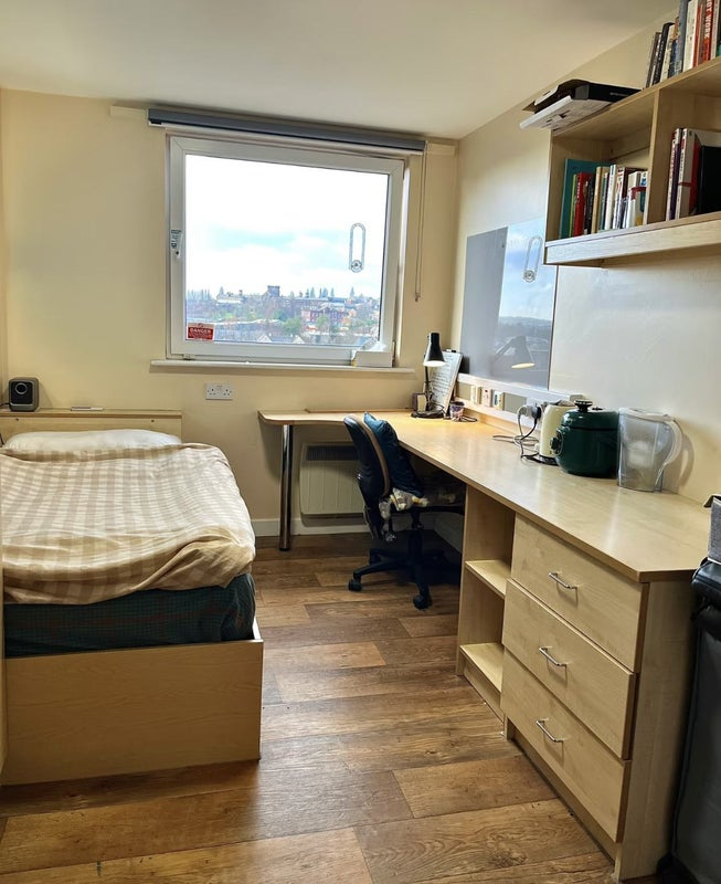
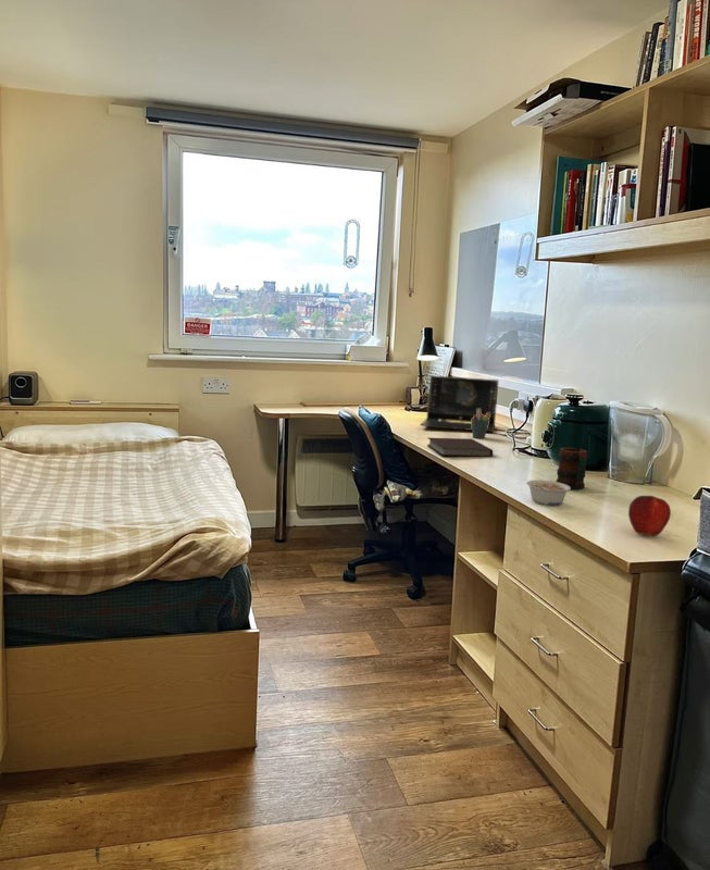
+ notebook [426,436,494,458]
+ laptop computer [419,374,500,433]
+ pen holder [471,409,490,439]
+ apple [627,495,672,537]
+ legume [526,478,571,506]
+ mug [555,447,588,490]
